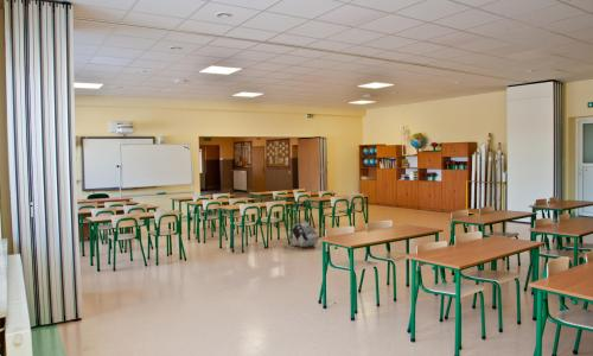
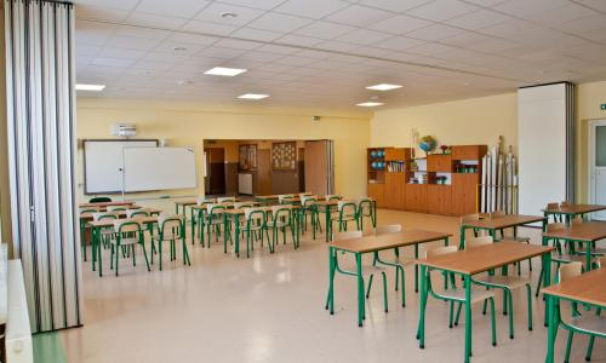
- backpack [288,221,320,249]
